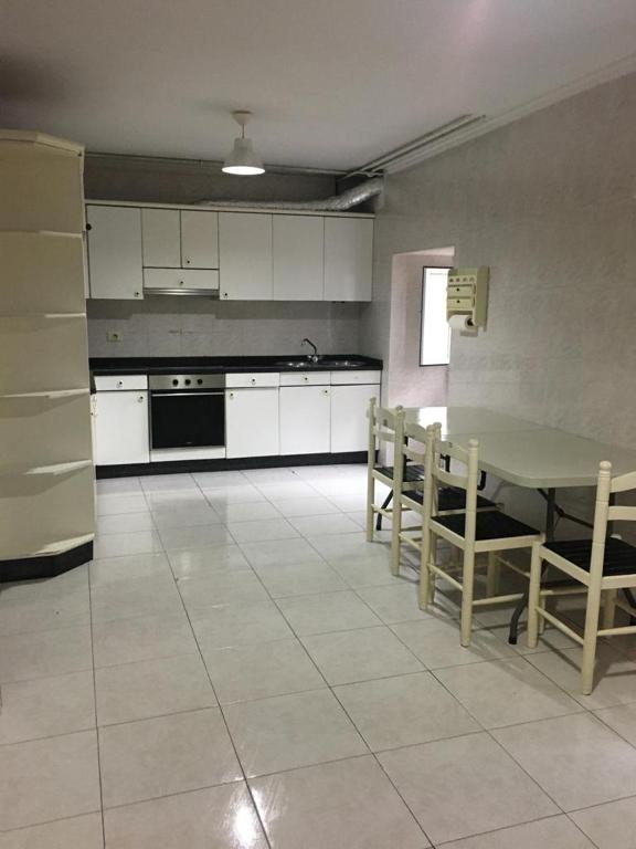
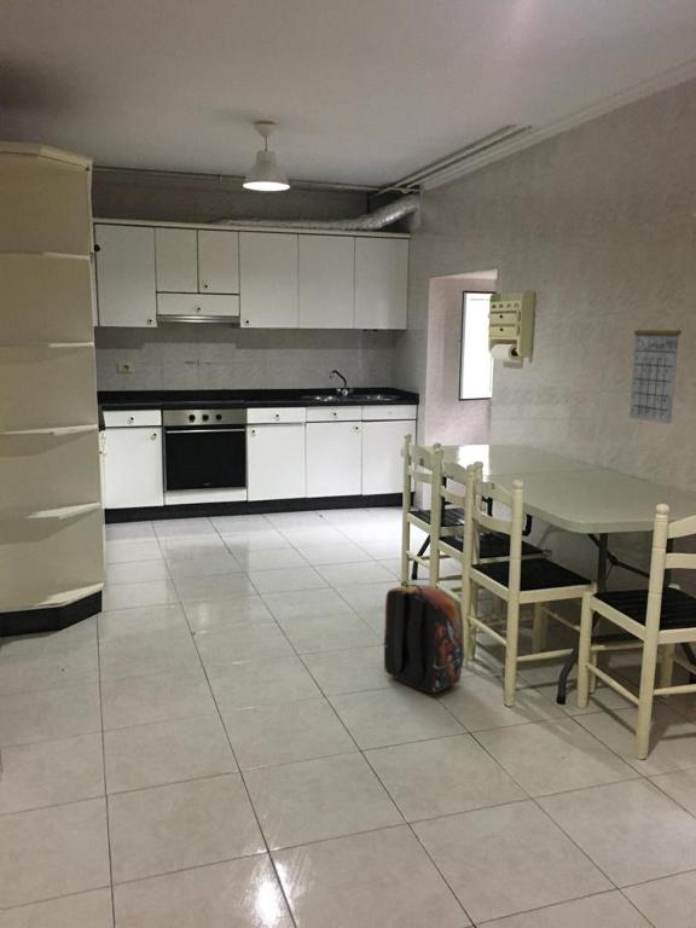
+ calendar [628,307,683,425]
+ backpack [382,580,466,694]
